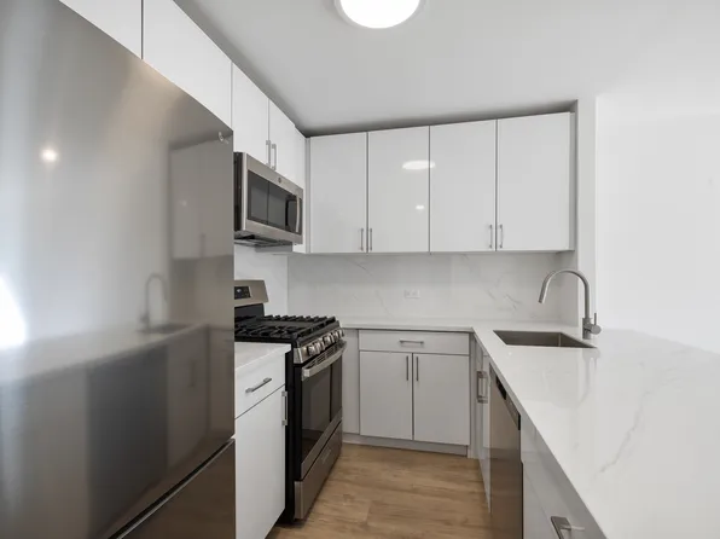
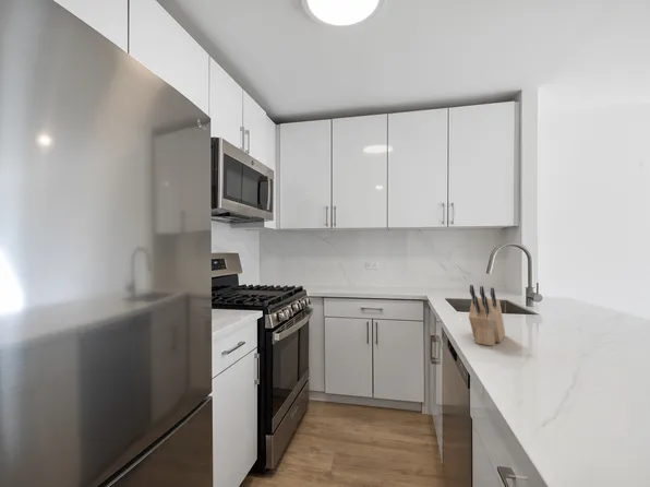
+ knife block [468,284,506,347]
